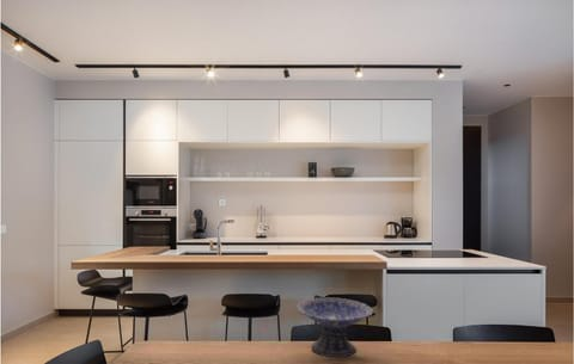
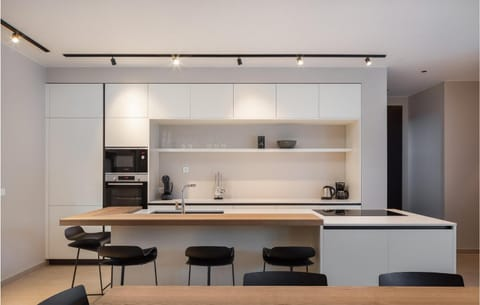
- decorative bowl [295,297,374,358]
